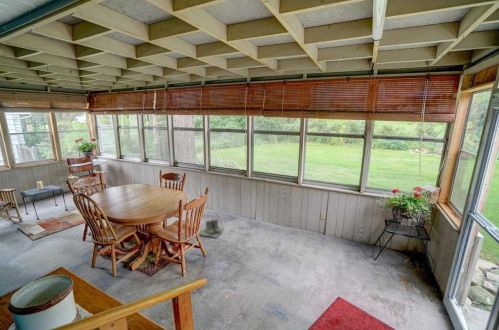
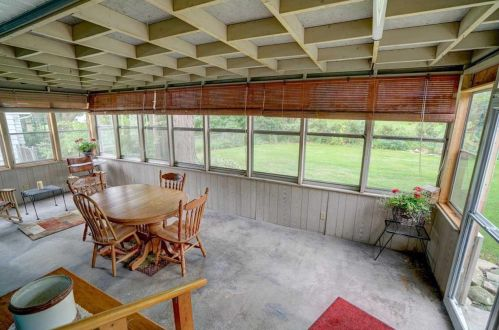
- boots [198,218,226,239]
